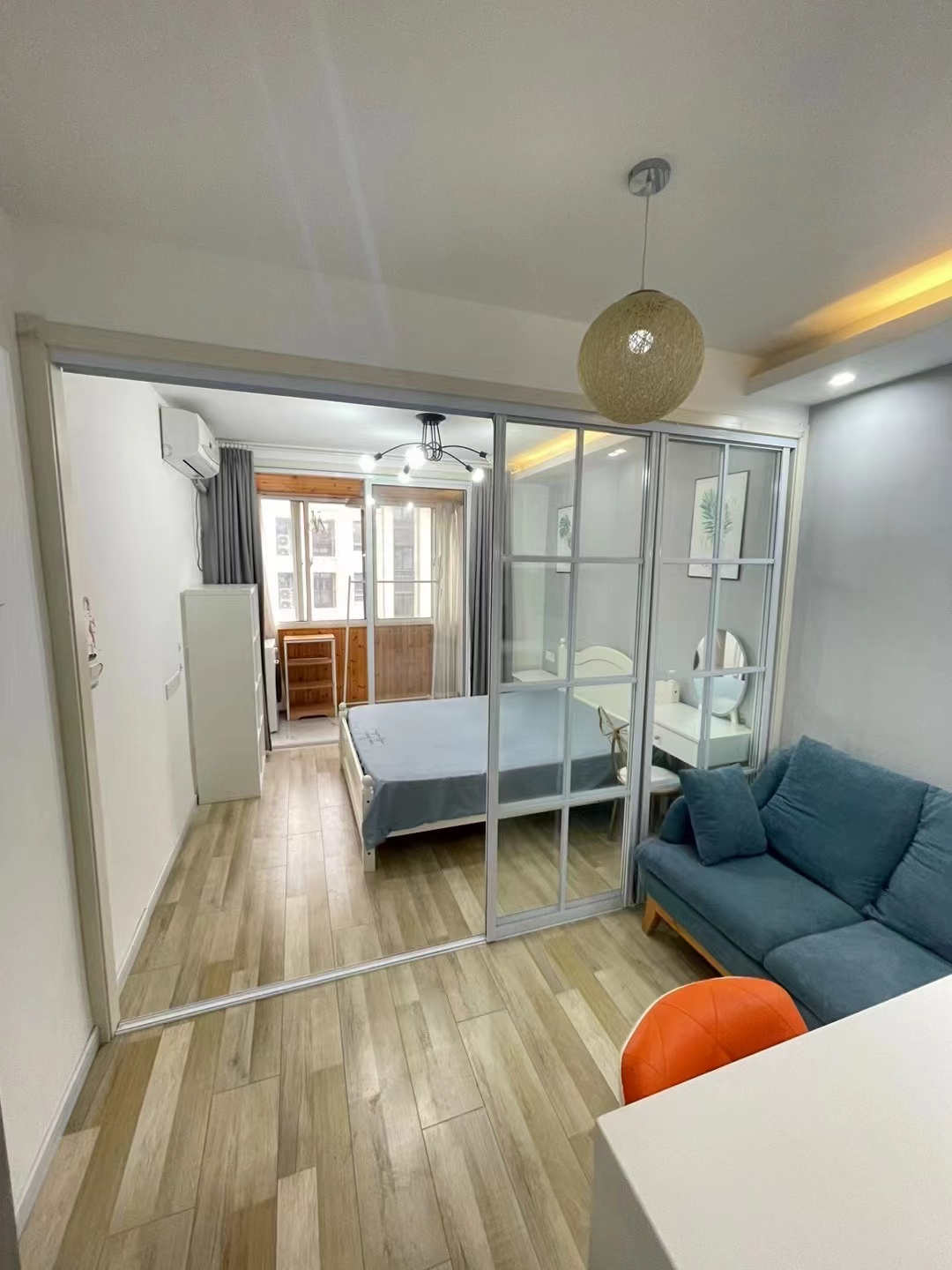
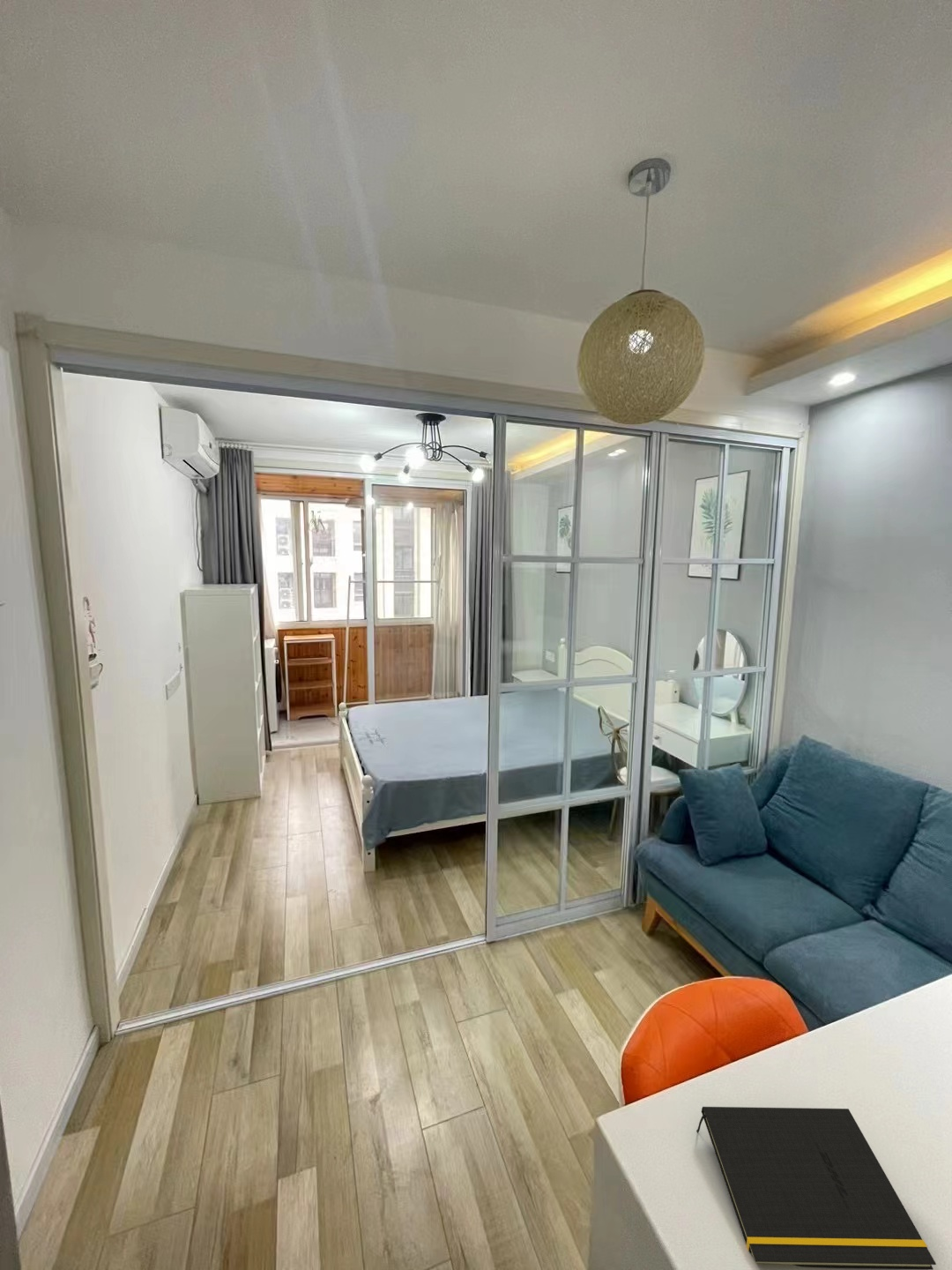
+ notepad [695,1106,937,1270]
